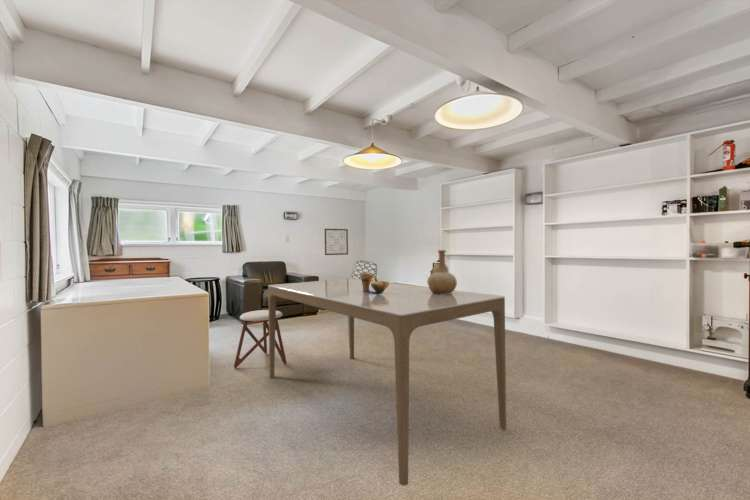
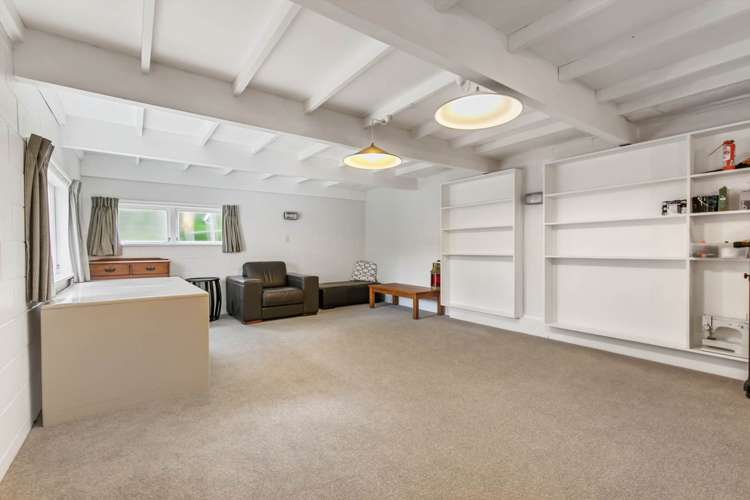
- wall art [324,228,349,256]
- vase [426,249,458,295]
- stool [233,309,288,369]
- dining table [267,278,507,487]
- decorative bowl [359,272,390,294]
